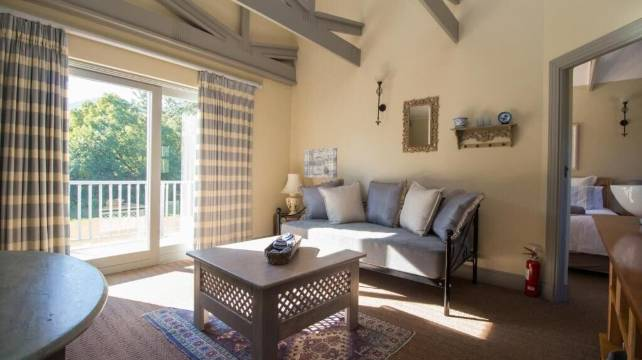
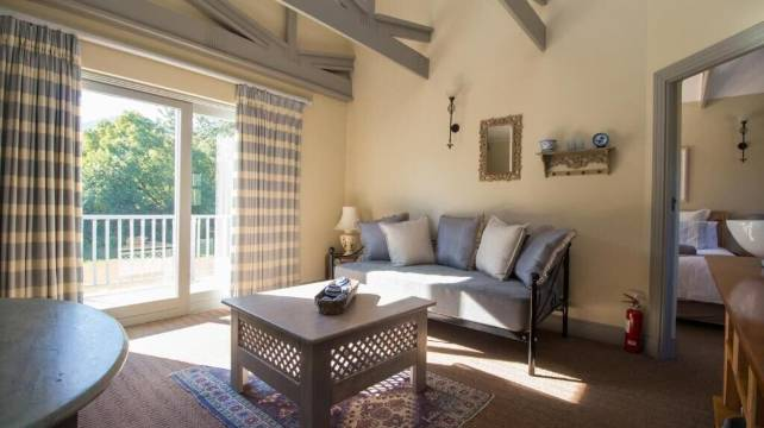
- wall art [303,147,338,179]
